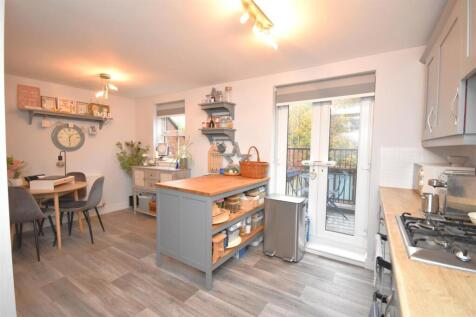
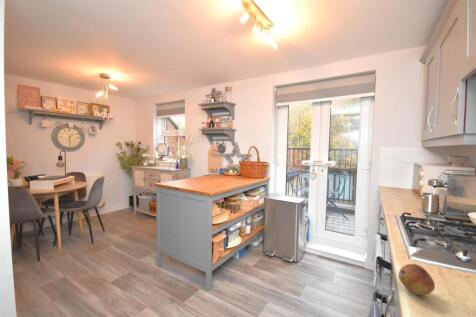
+ fruit [398,263,436,296]
